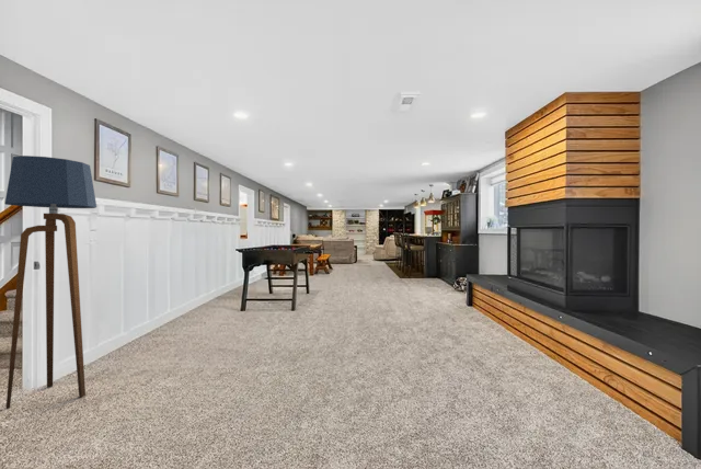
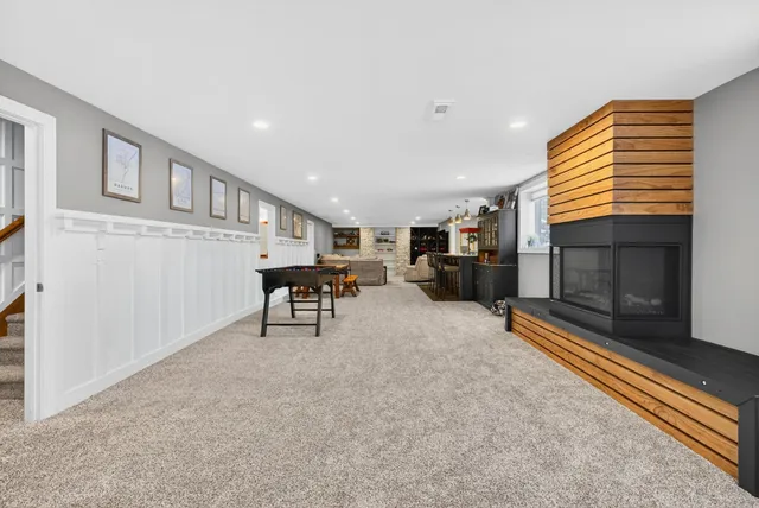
- floor lamp [3,155,97,410]
